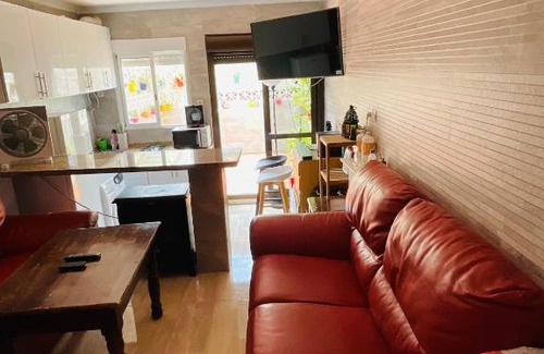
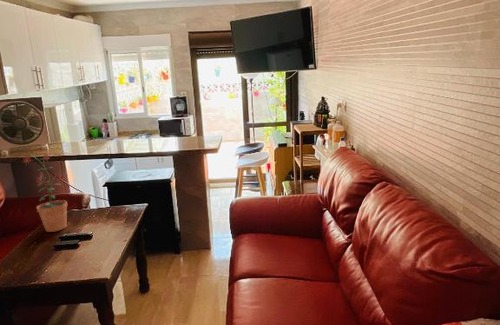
+ potted plant [20,152,68,233]
